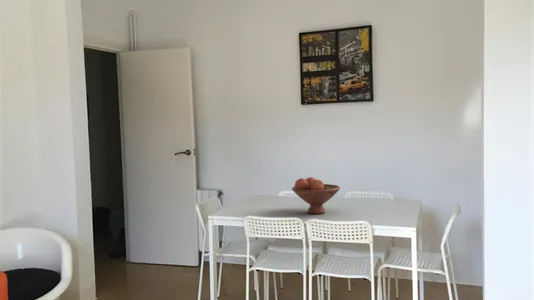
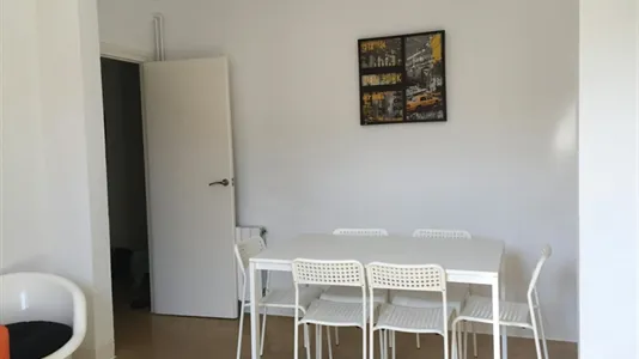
- fruit bowl [291,176,341,215]
